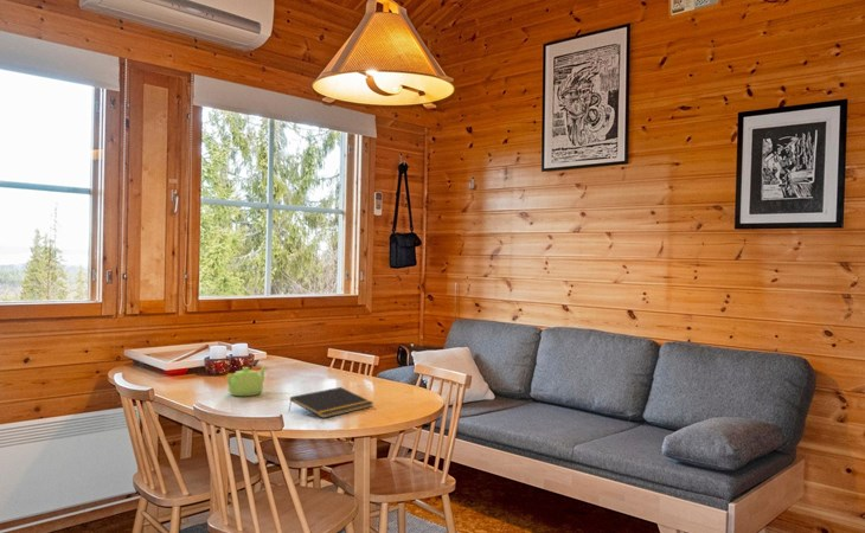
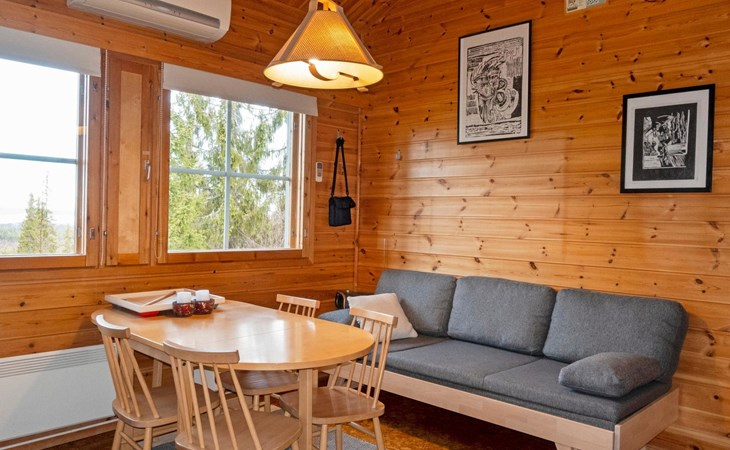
- teapot [225,364,269,397]
- notepad [288,386,374,419]
